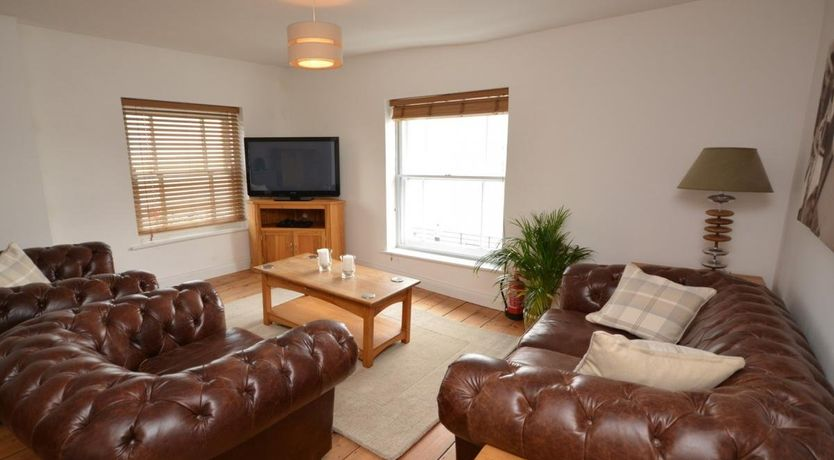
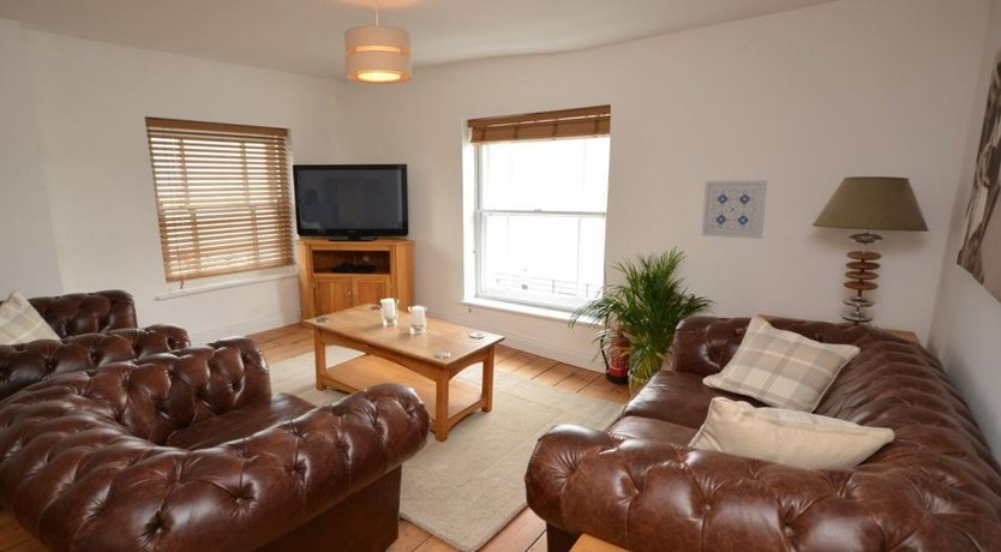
+ wall art [701,179,768,240]
